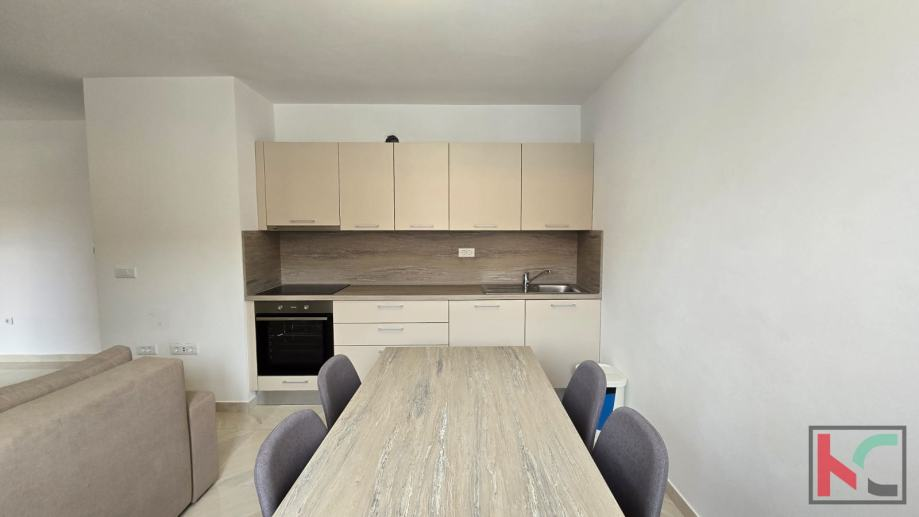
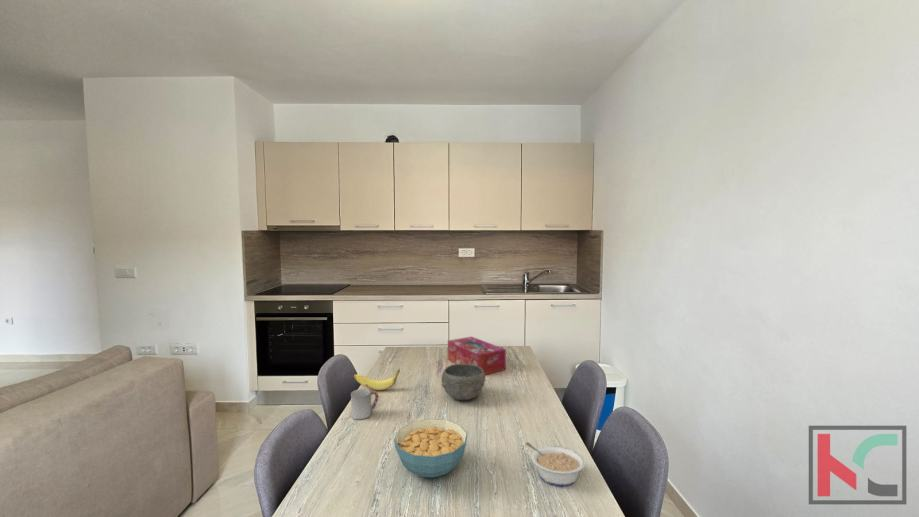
+ banana [353,368,401,391]
+ bowl [440,363,486,401]
+ cereal bowl [393,418,468,479]
+ legume [525,441,586,487]
+ tissue box [447,335,507,376]
+ cup [350,388,380,420]
